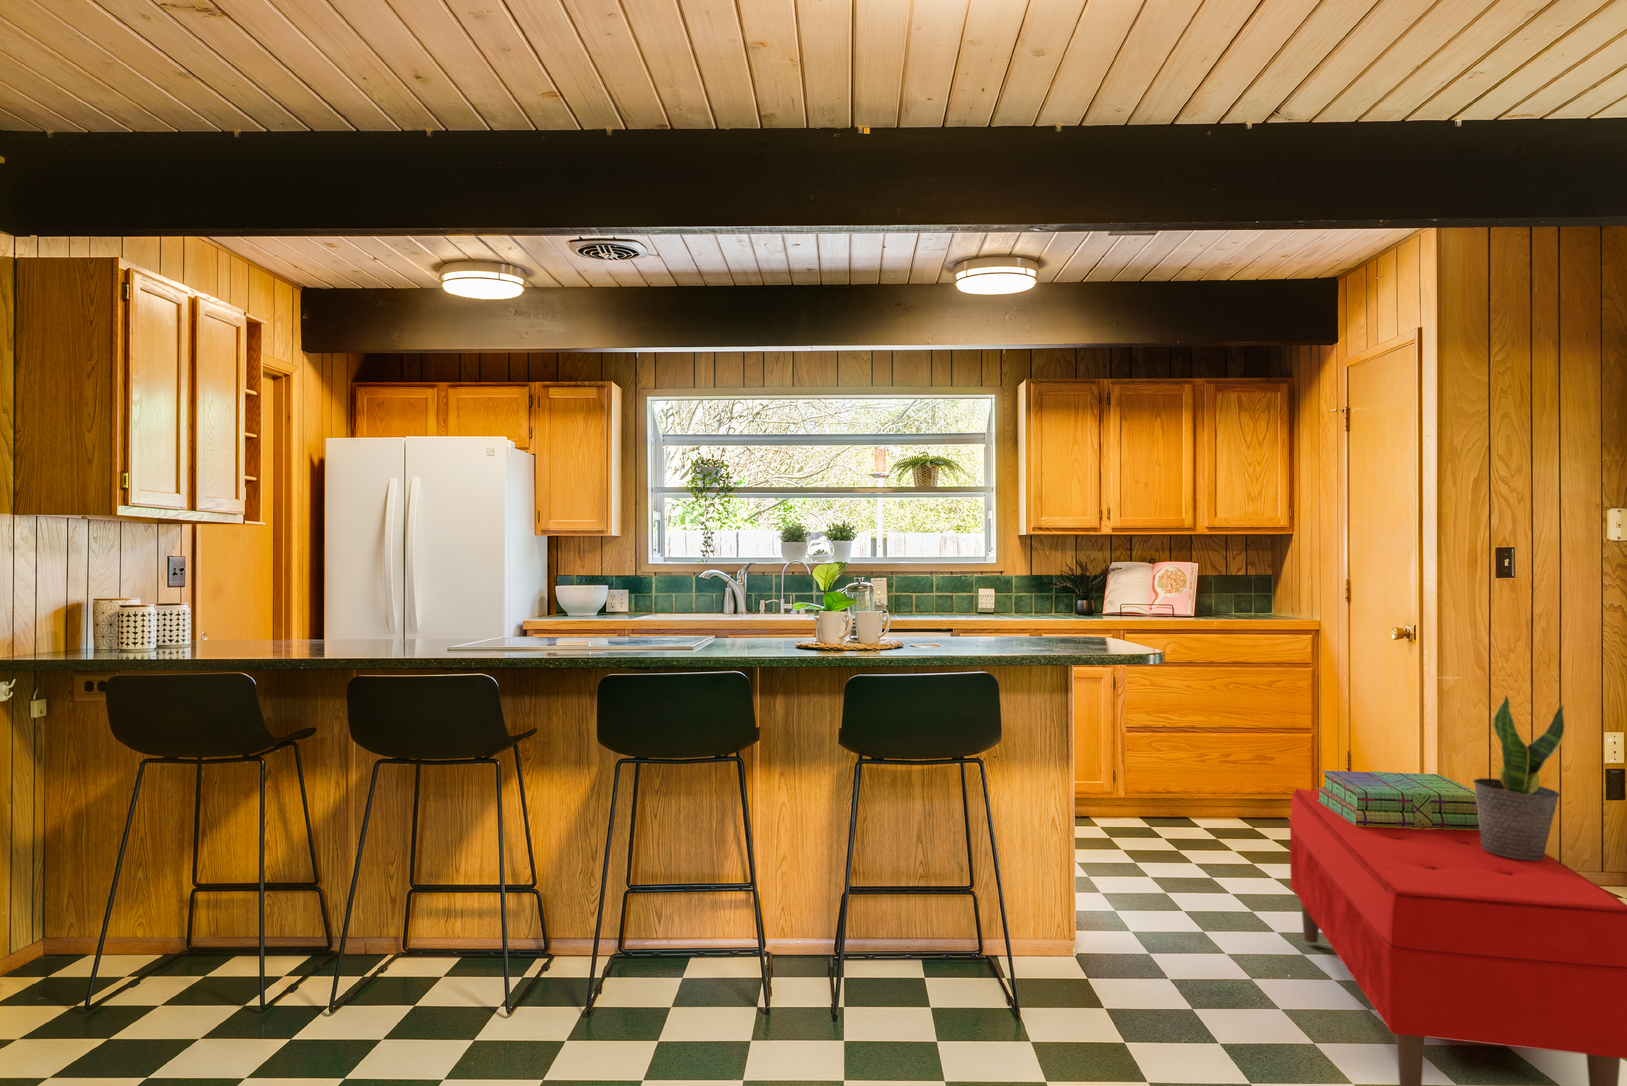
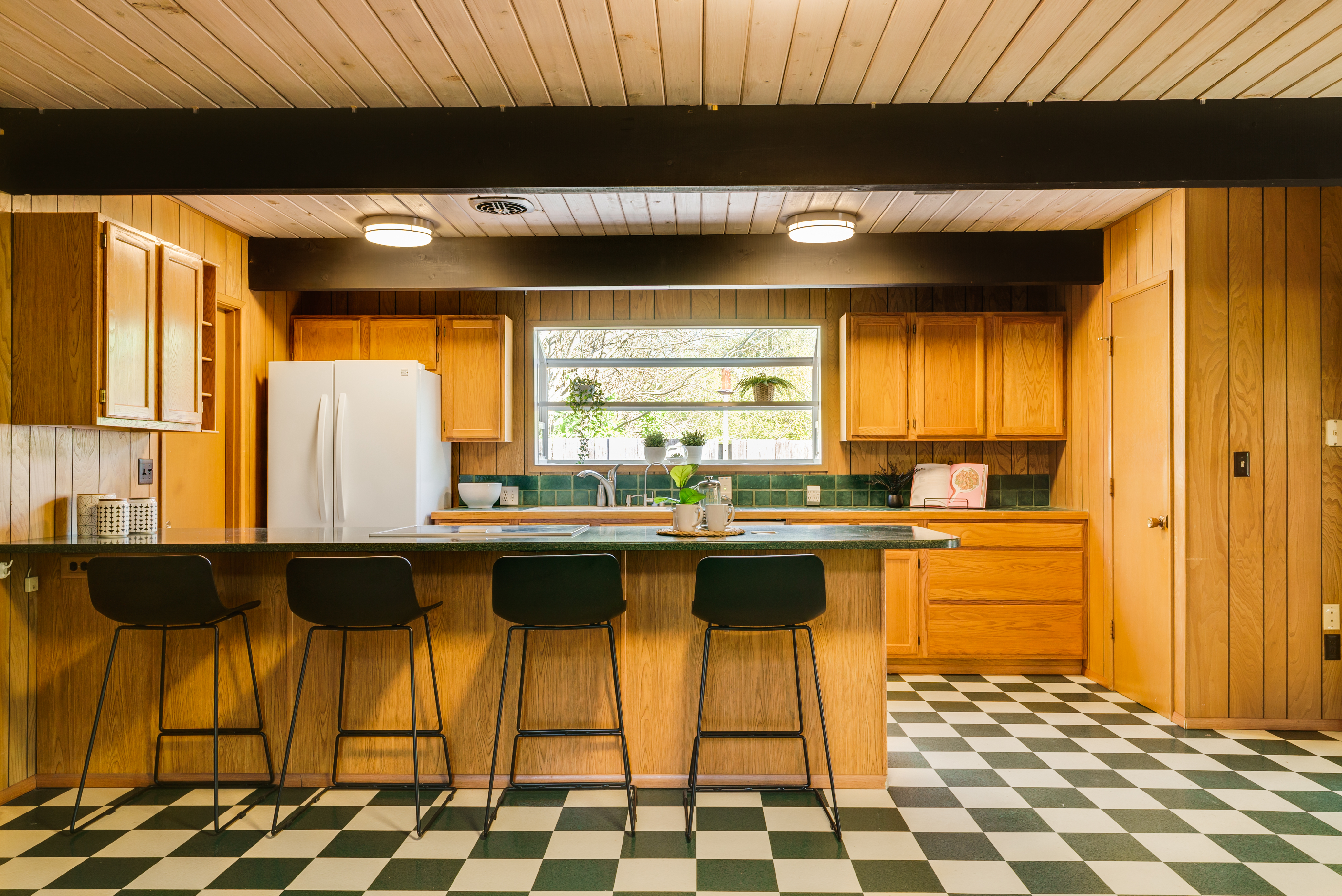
- bench [1289,788,1627,1086]
- stack of books [1317,771,1479,829]
- potted plant [1473,695,1565,861]
